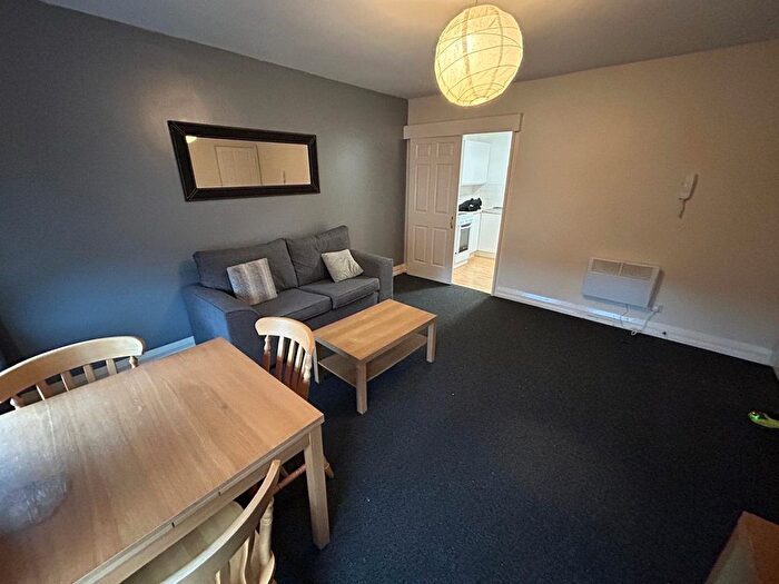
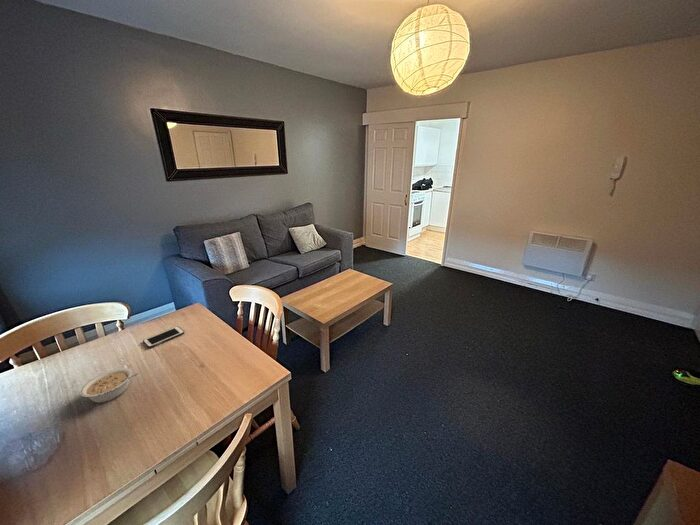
+ cell phone [142,325,185,349]
+ legume [79,367,139,404]
